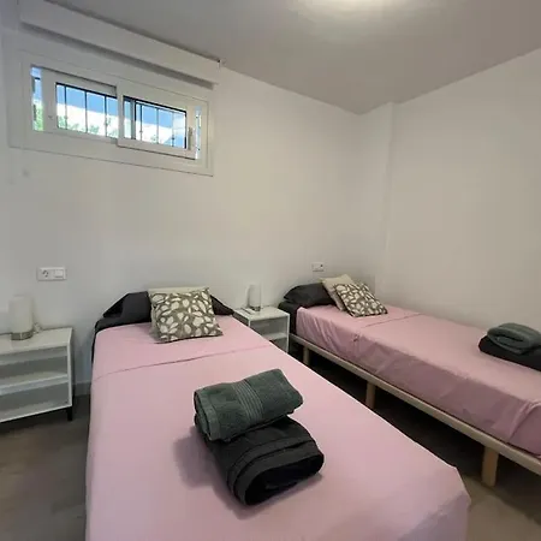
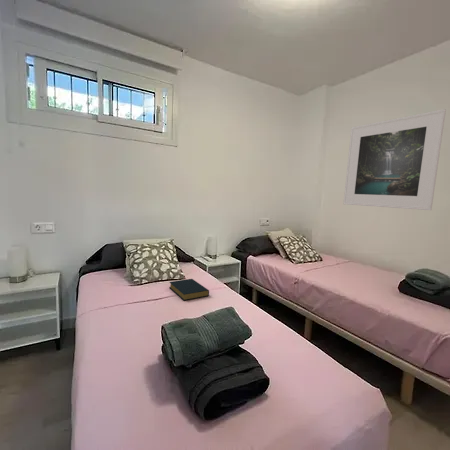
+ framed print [343,108,447,211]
+ hardback book [168,278,210,301]
